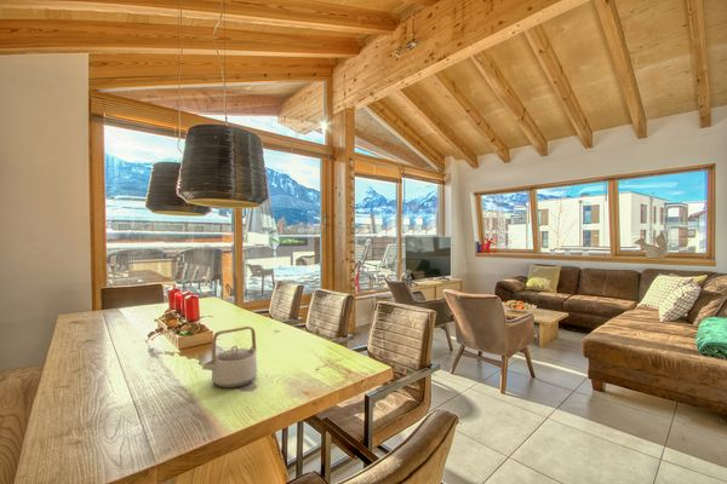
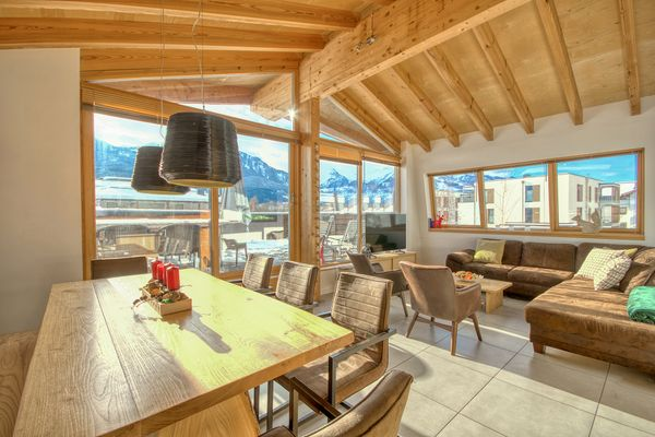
- teapot [201,325,258,390]
